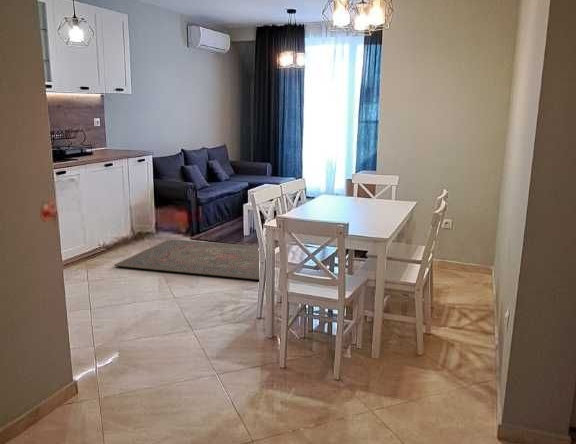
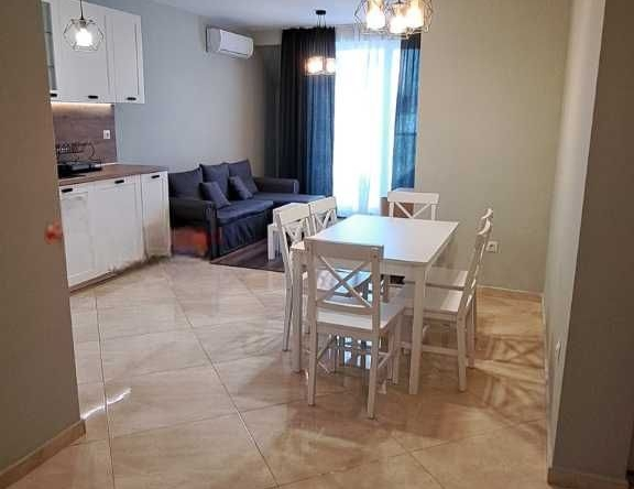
- rug [113,237,260,281]
